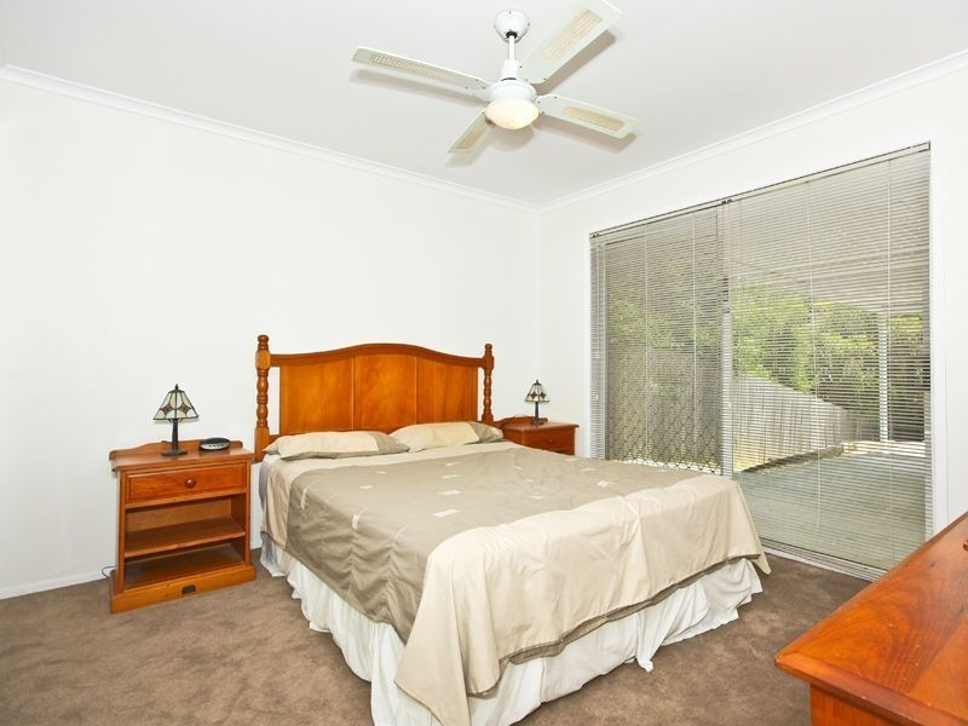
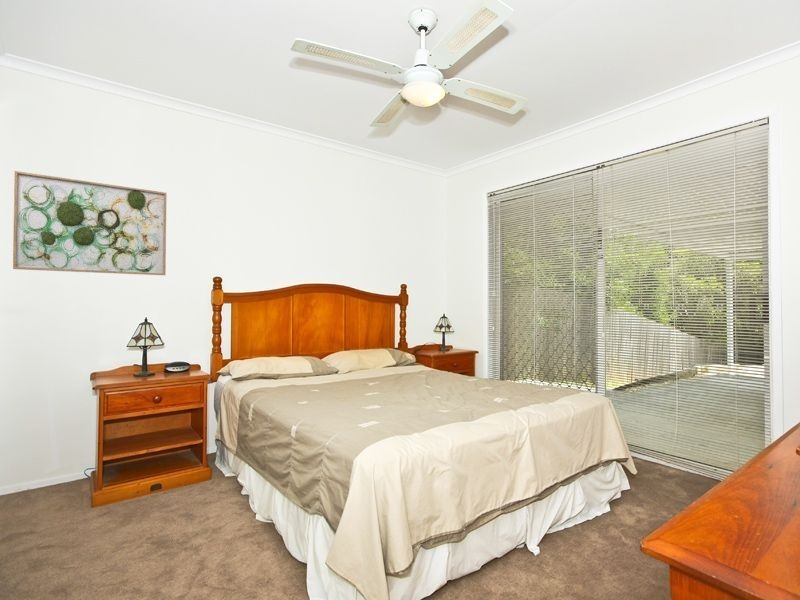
+ wall art [12,170,168,276]
